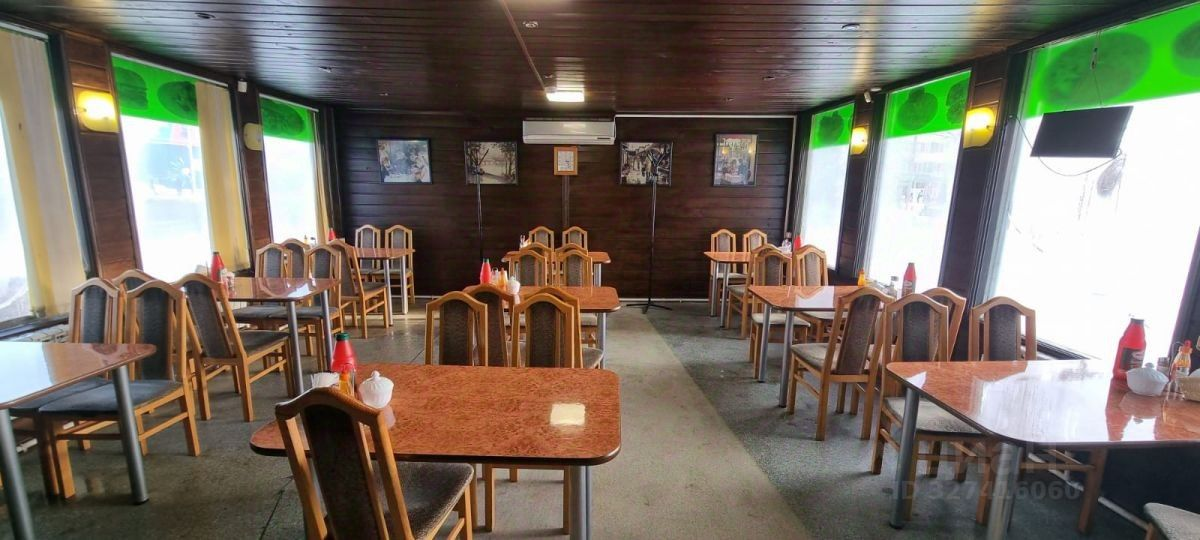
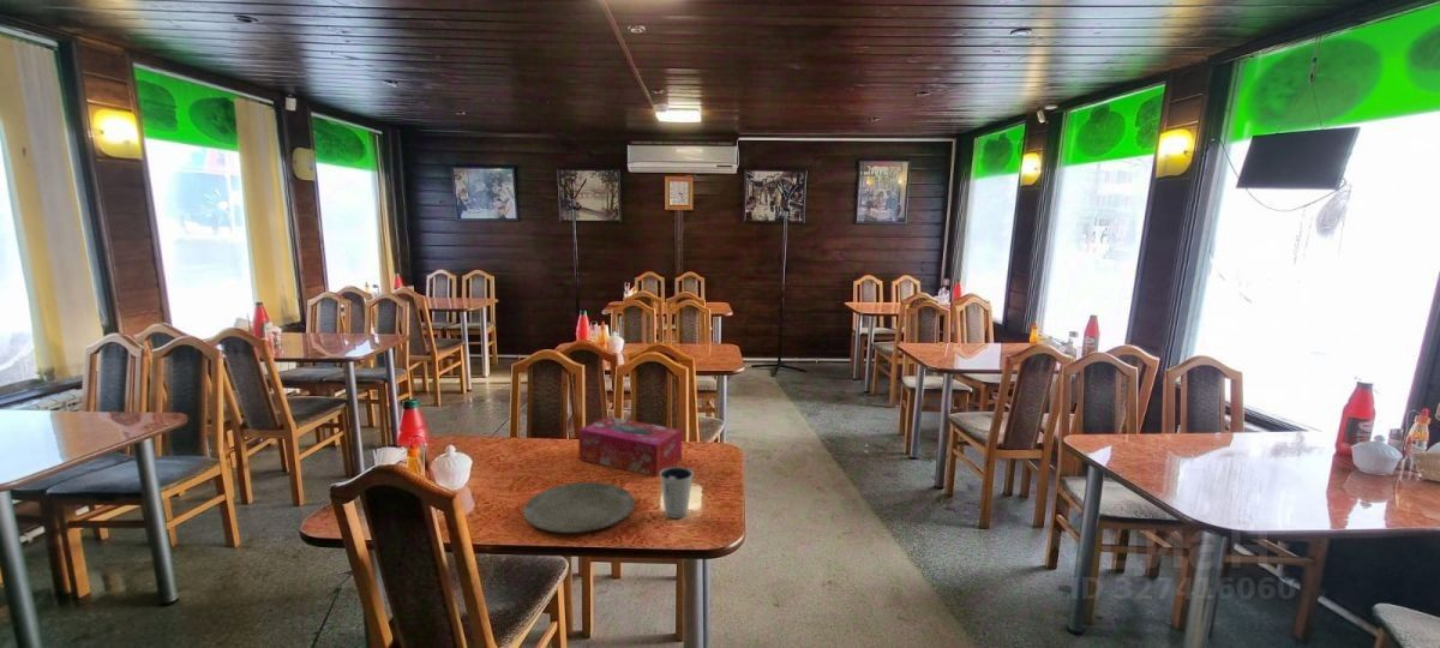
+ dixie cup [659,466,695,520]
+ tissue box [577,415,683,478]
+ plate [522,481,635,534]
